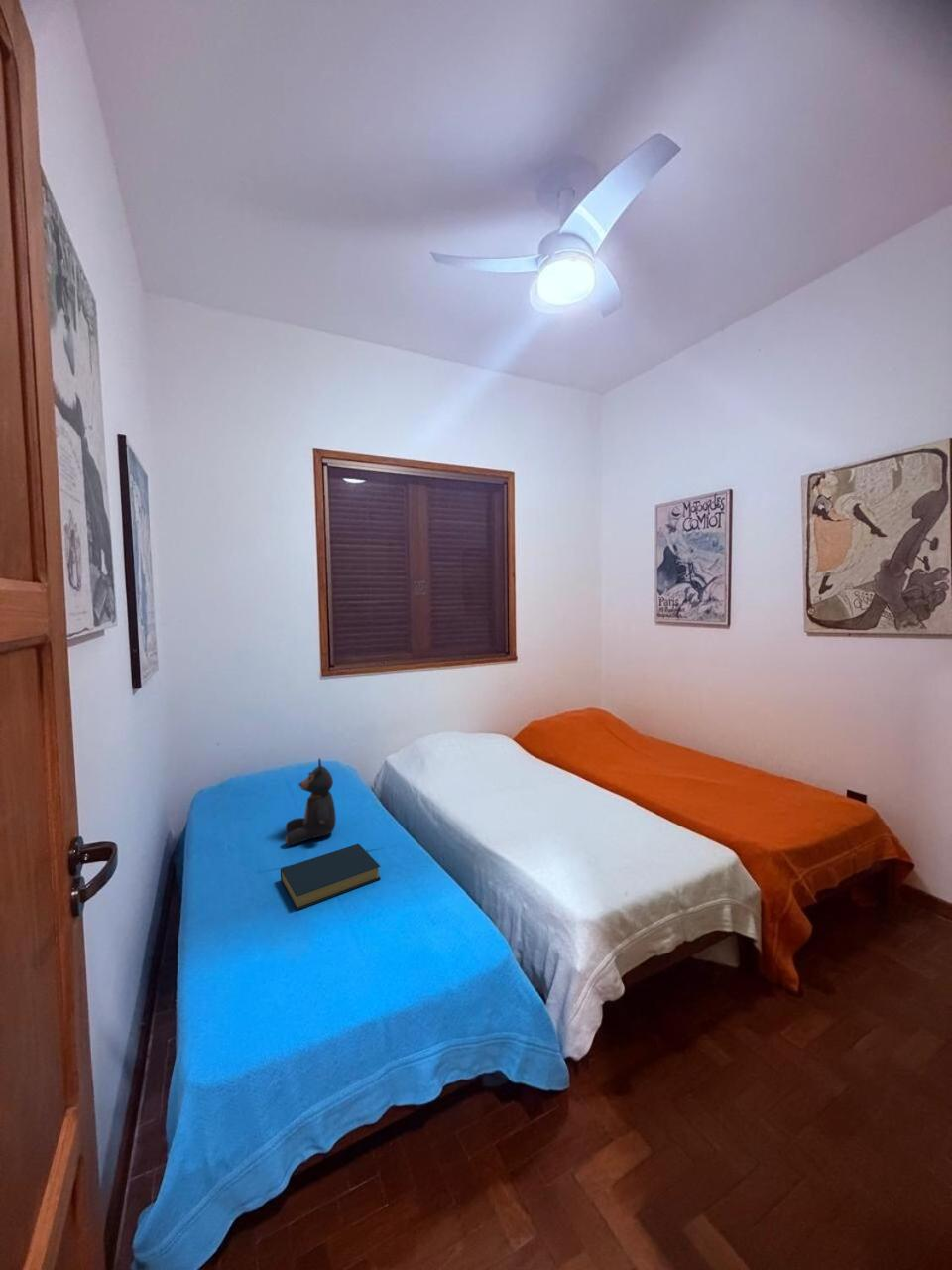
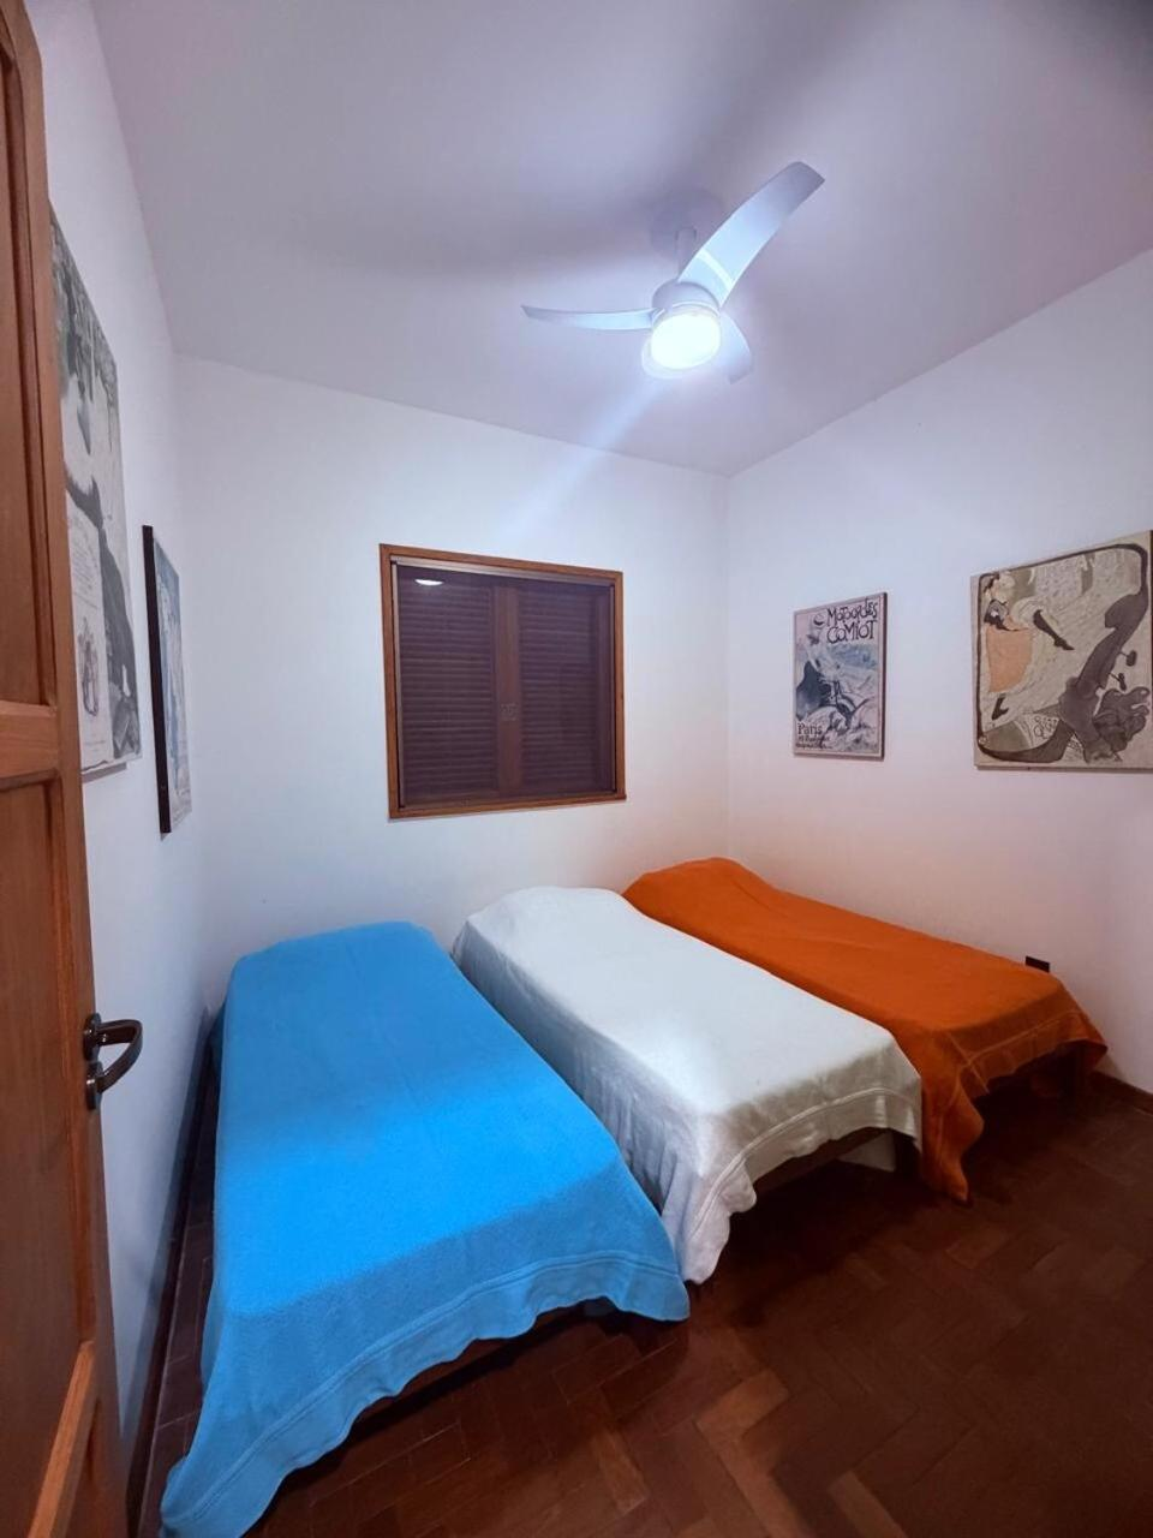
- hardback book [280,843,382,911]
- teddy bear [284,757,337,846]
